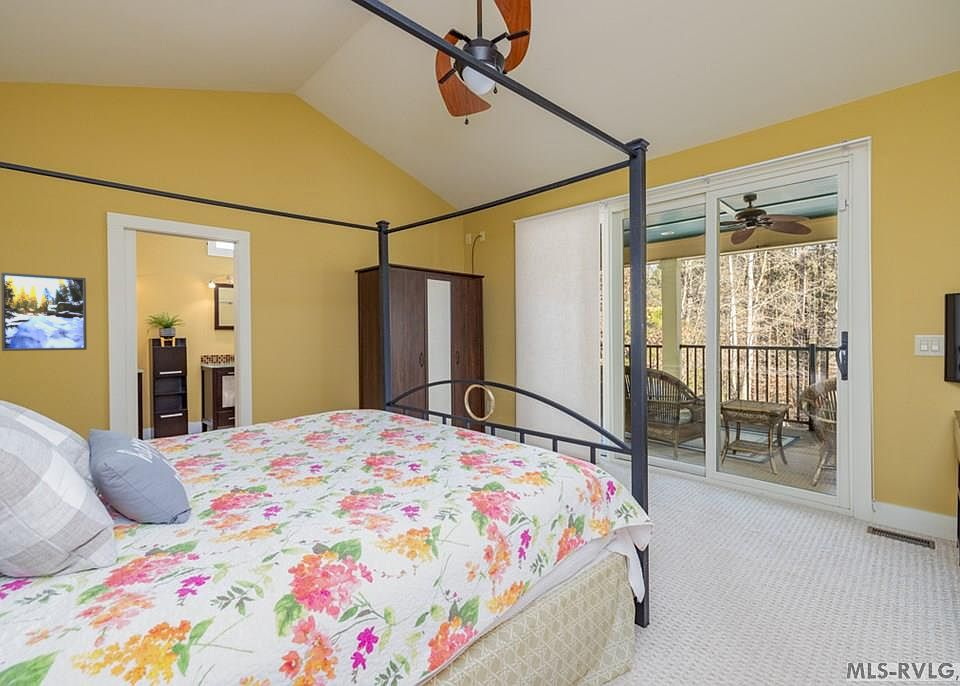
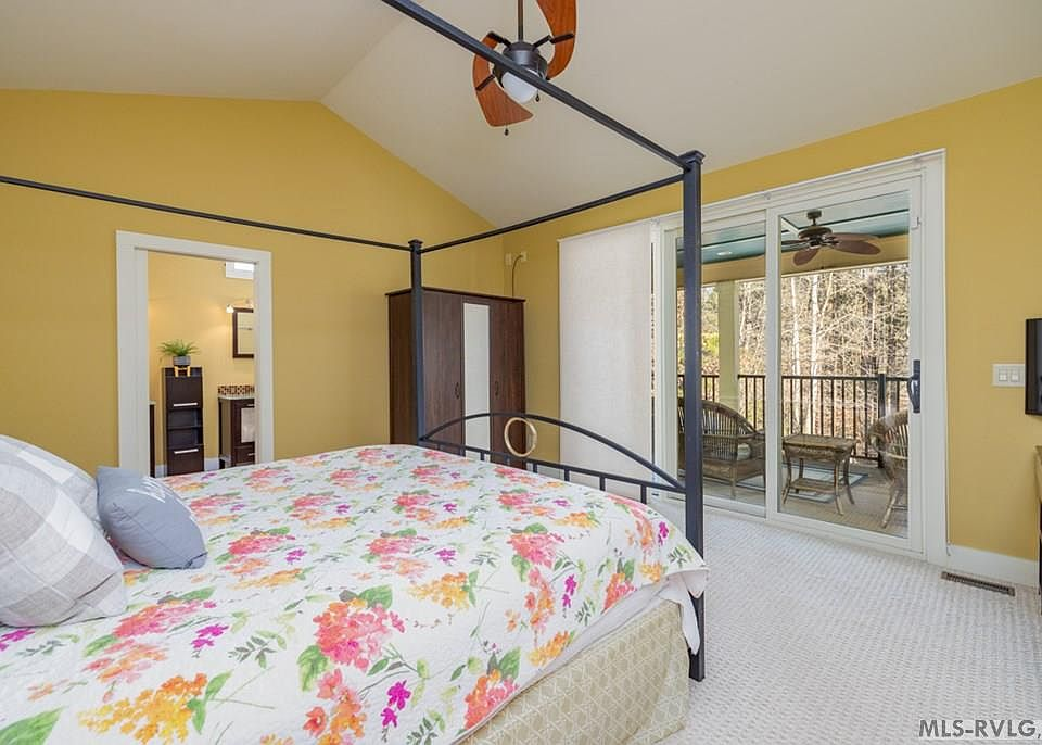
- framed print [0,271,88,352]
